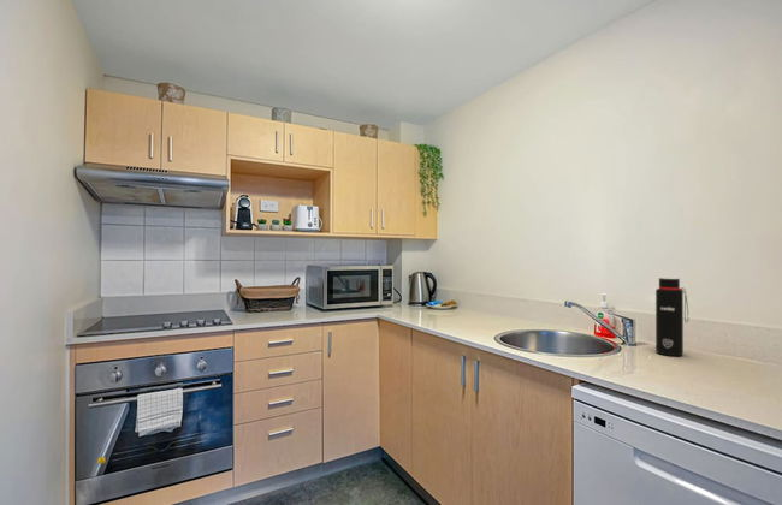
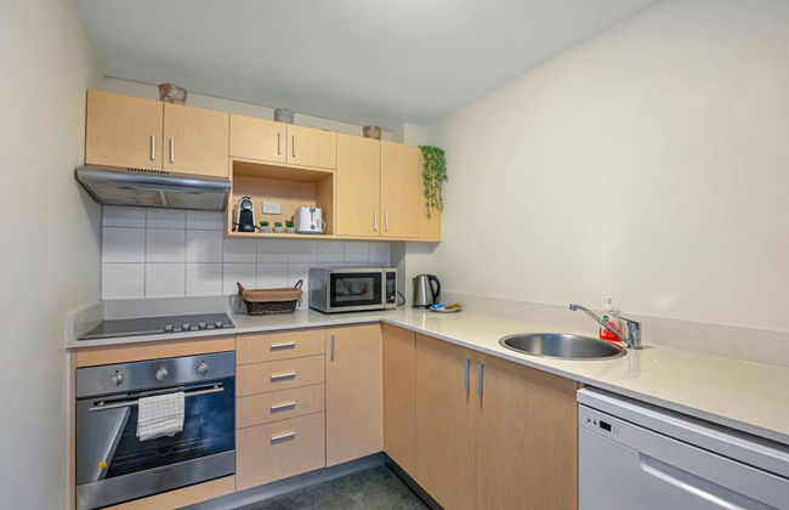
- water bottle [654,277,689,357]
